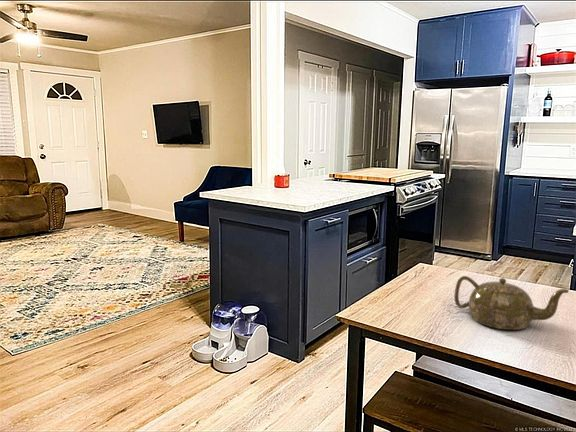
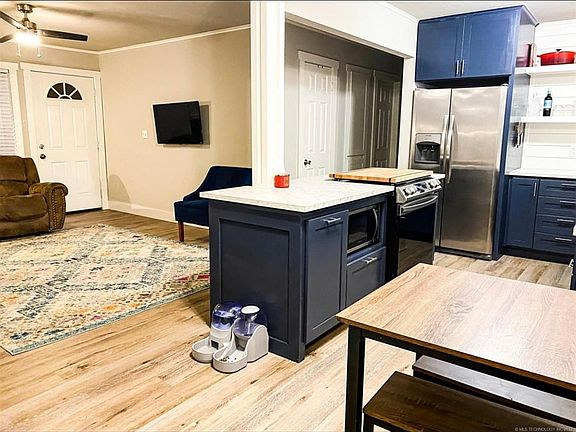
- teapot [453,275,570,331]
